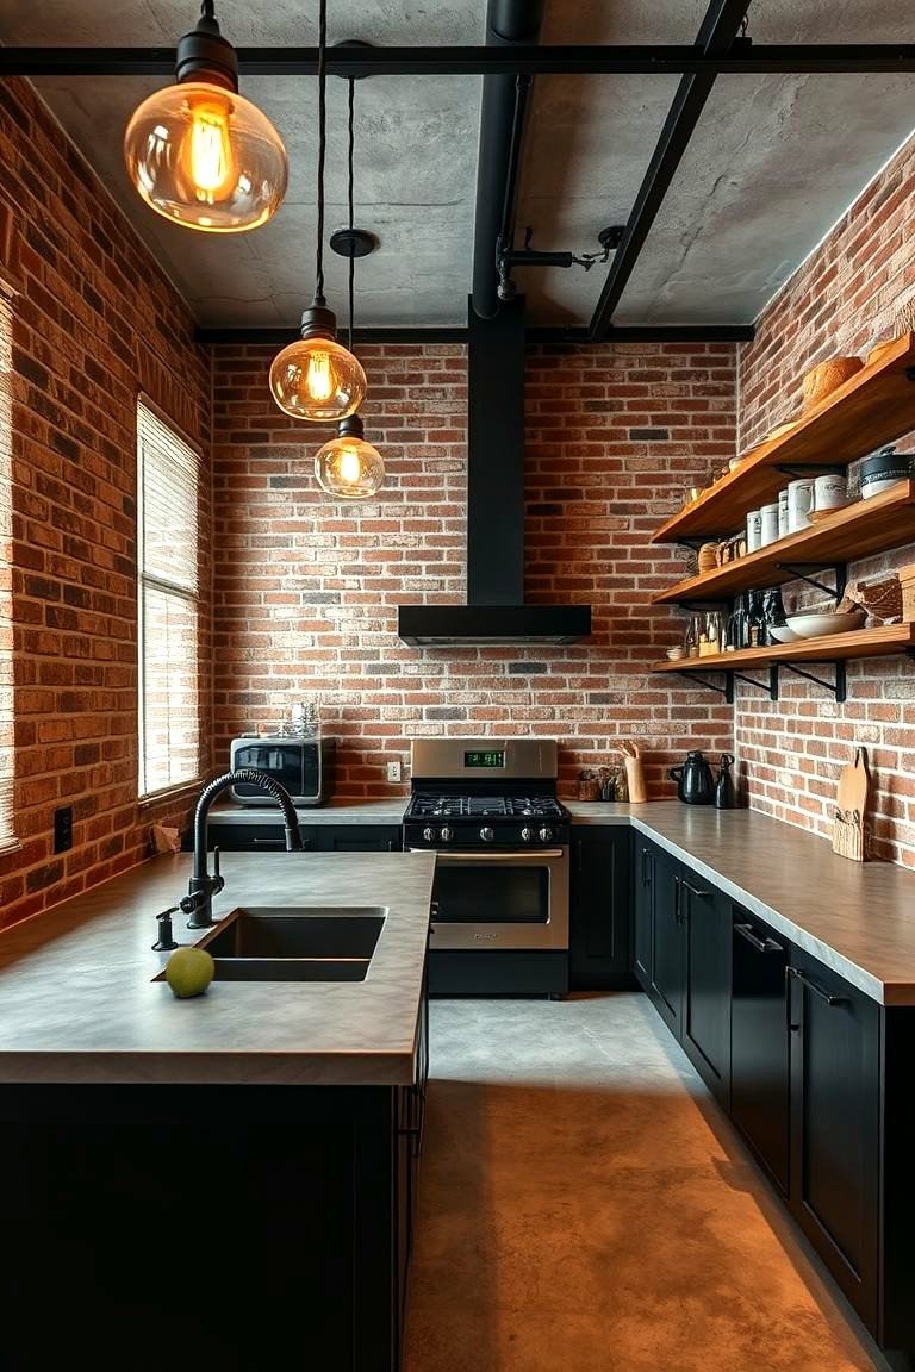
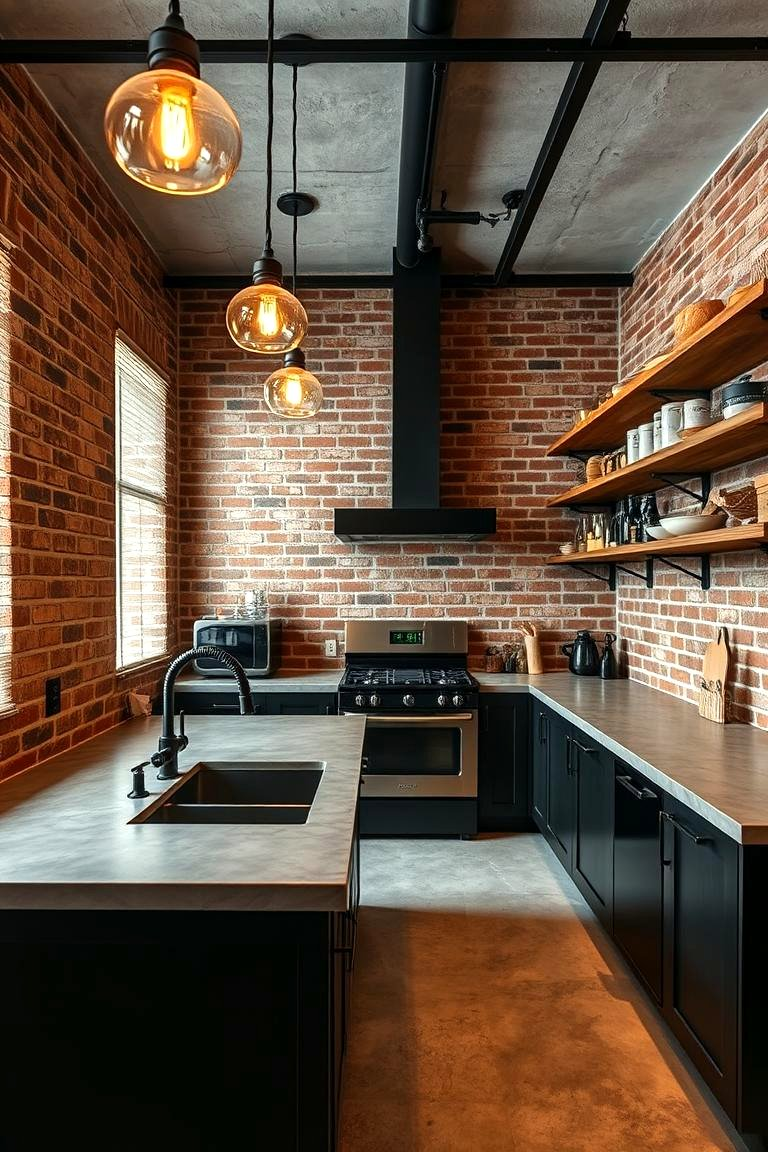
- fruit [164,944,216,999]
